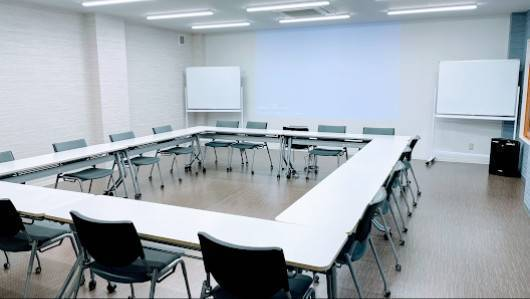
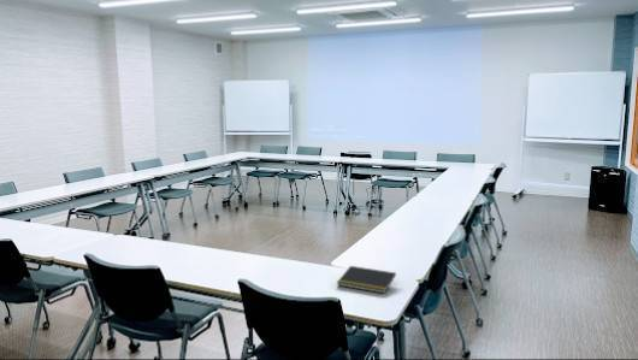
+ notepad [336,265,397,295]
